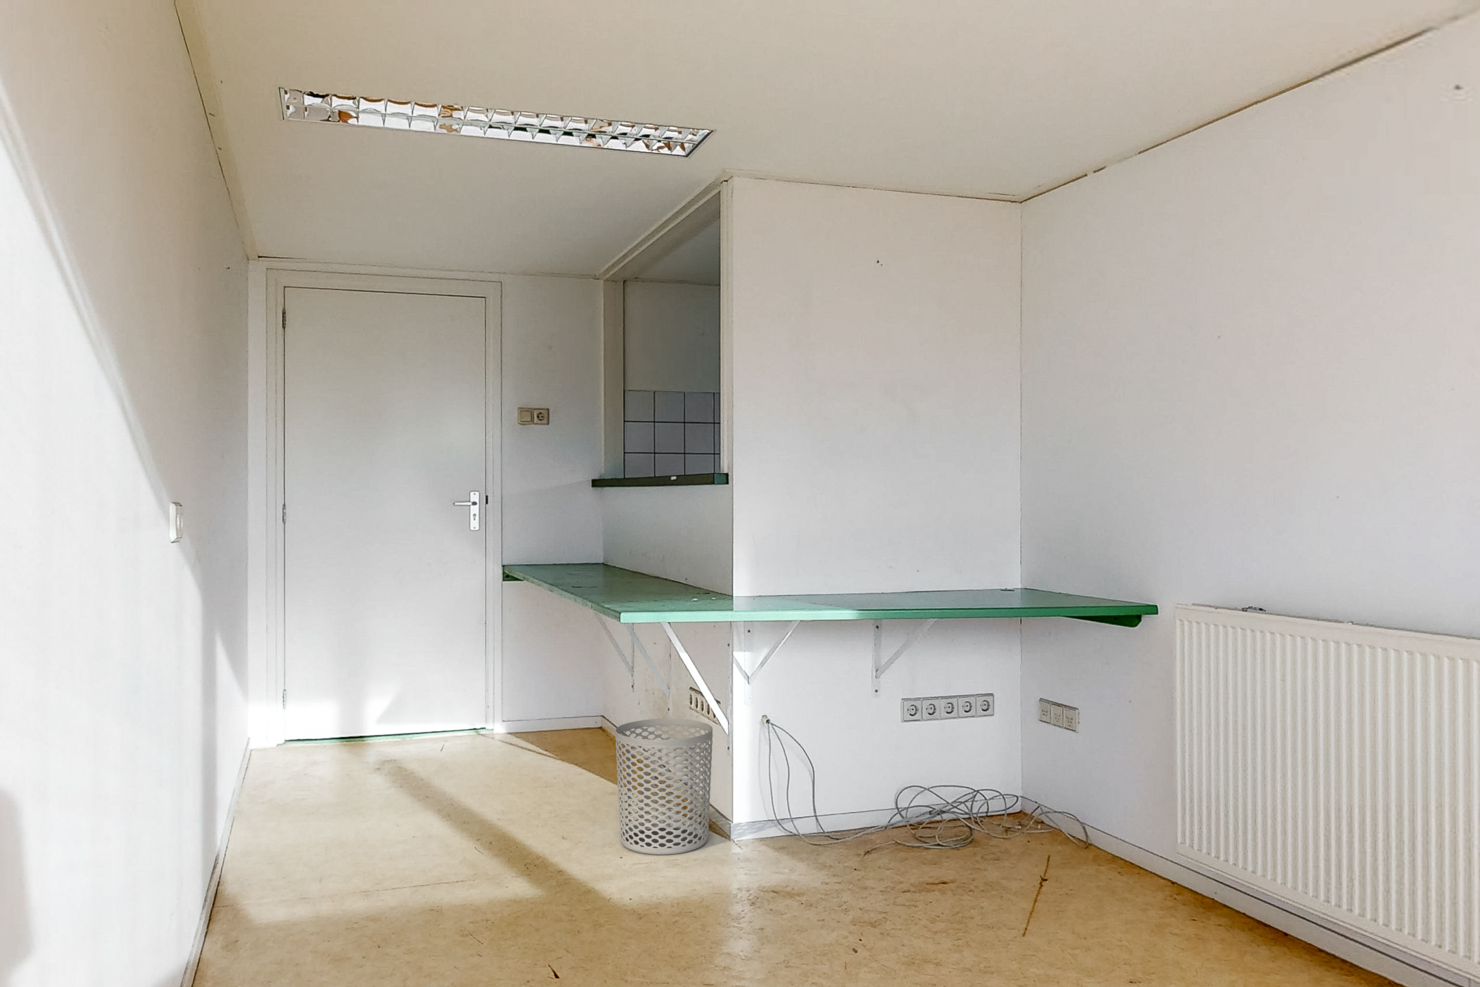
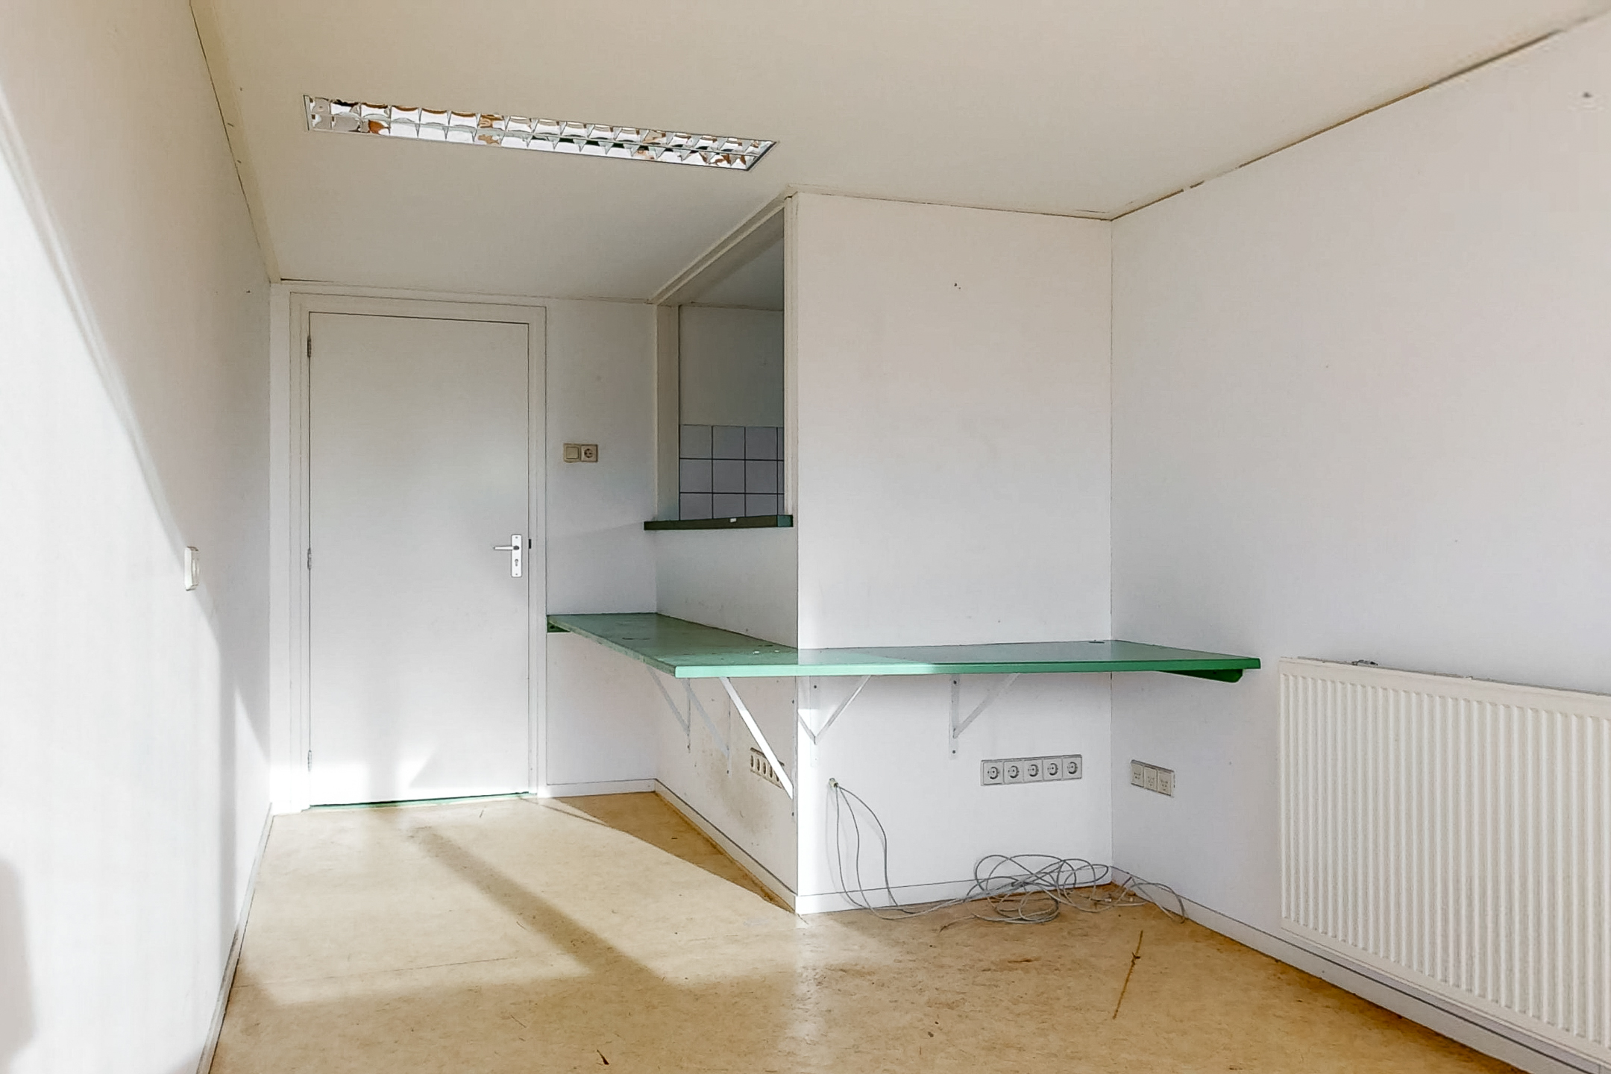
- waste bin [614,718,714,856]
